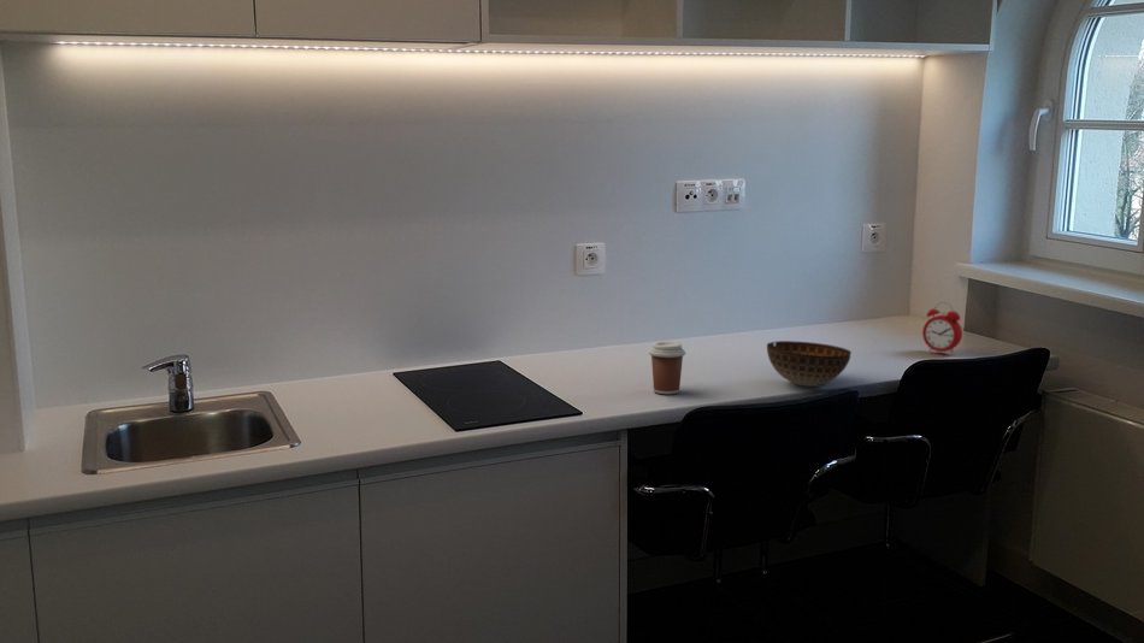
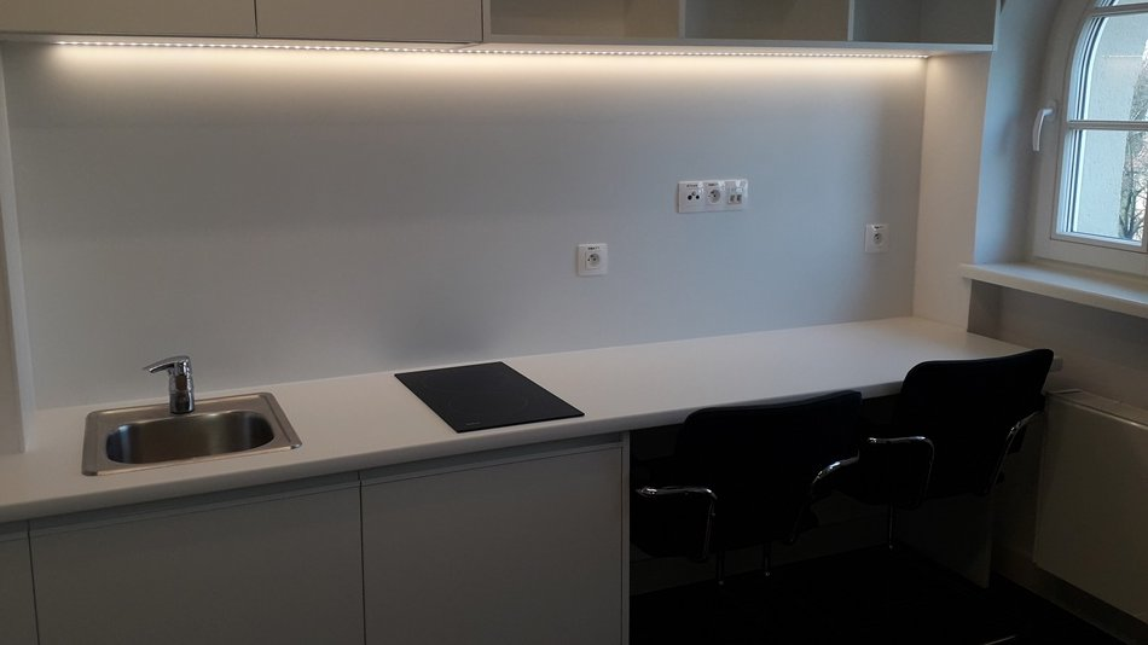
- coffee cup [648,341,686,395]
- bowl [766,340,853,388]
- alarm clock [921,300,963,356]
